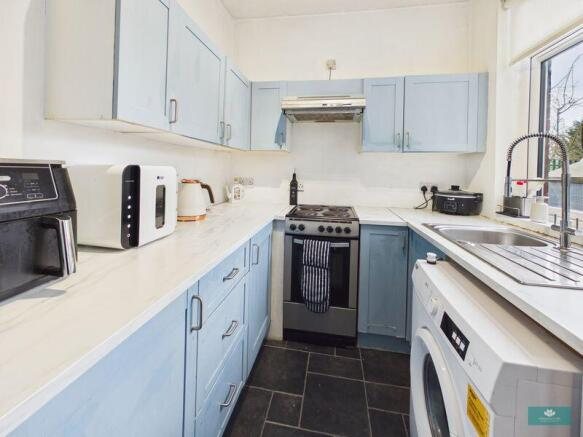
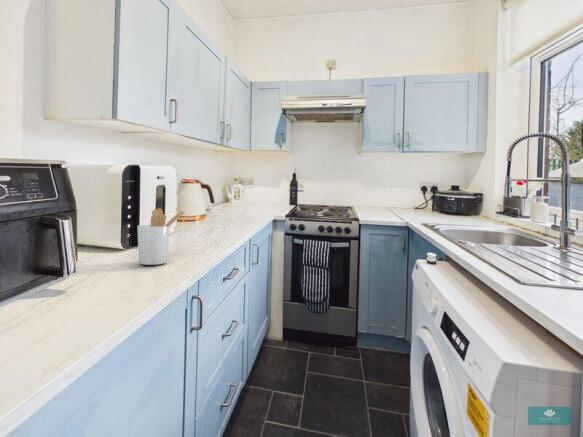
+ utensil holder [136,207,185,266]
